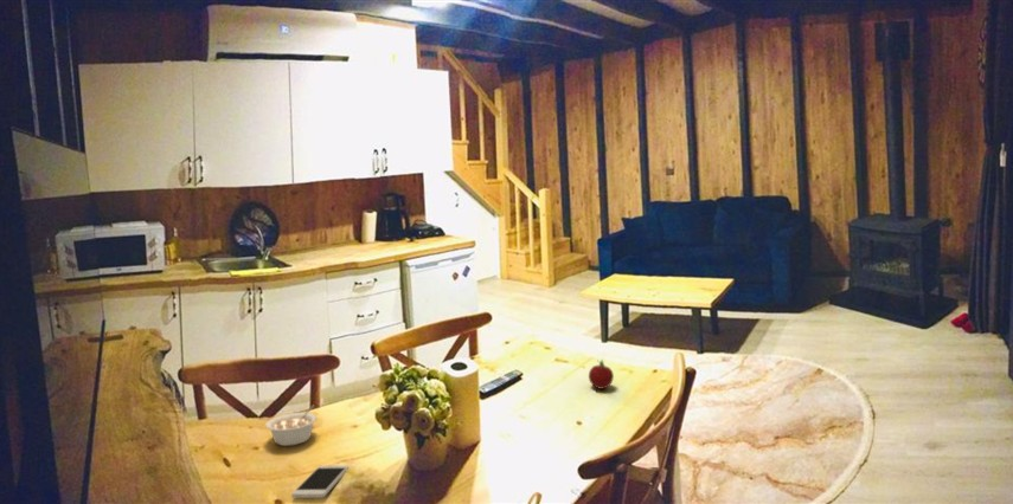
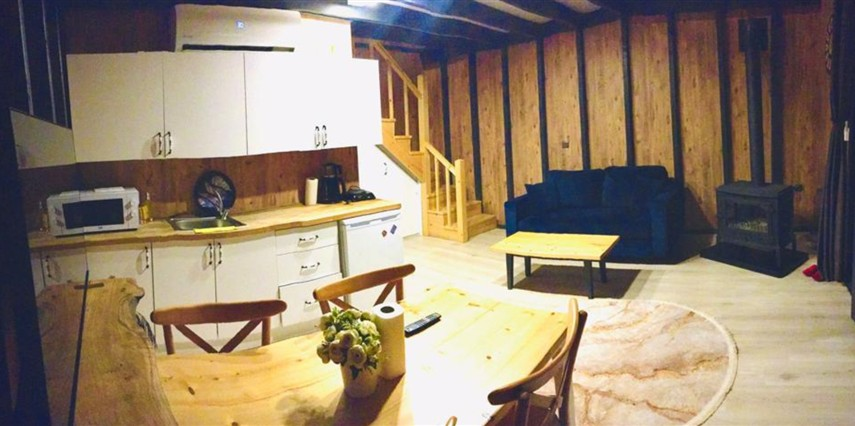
- legume [264,405,318,447]
- fruit [588,358,615,390]
- smartphone [290,464,350,499]
